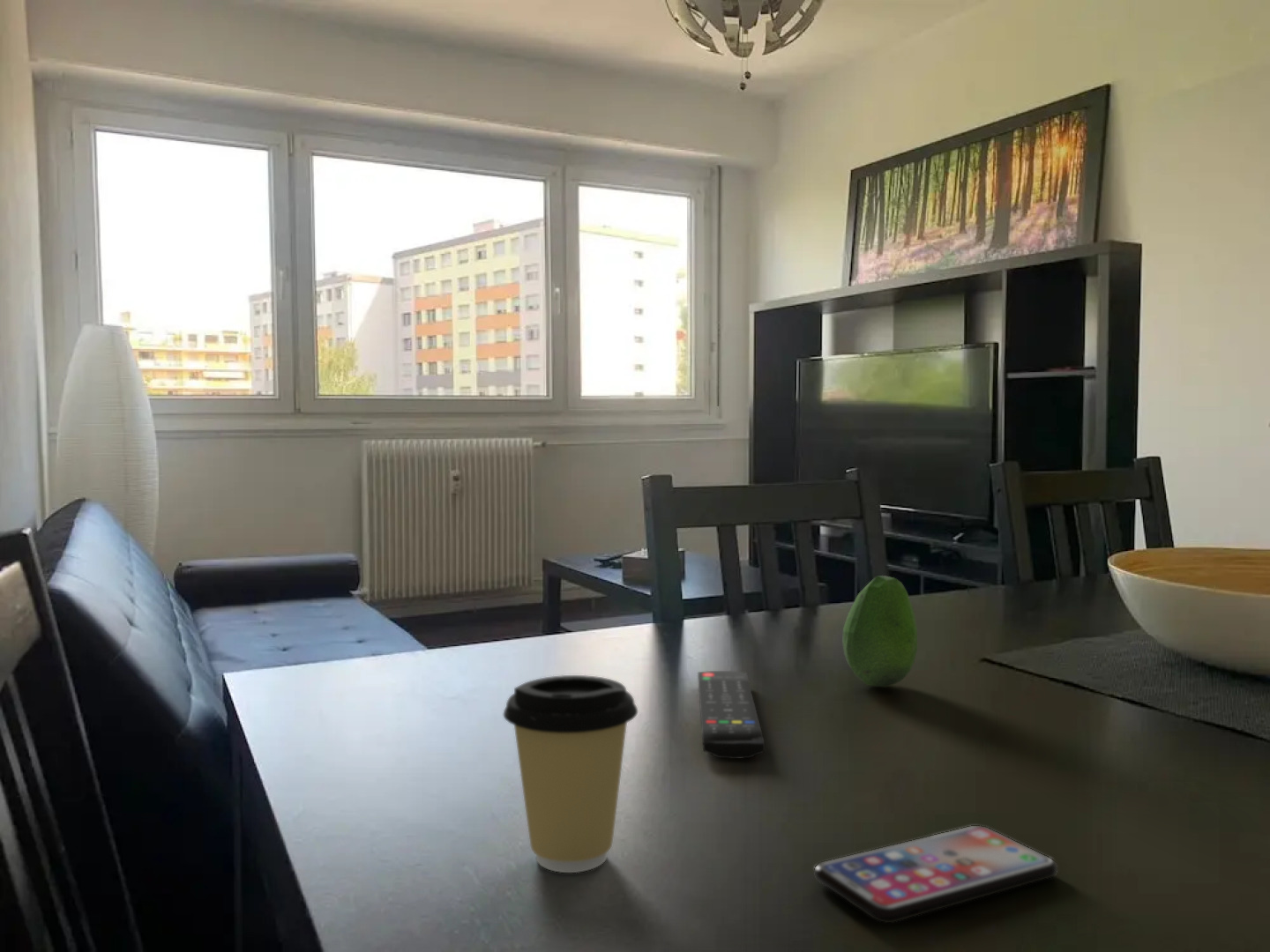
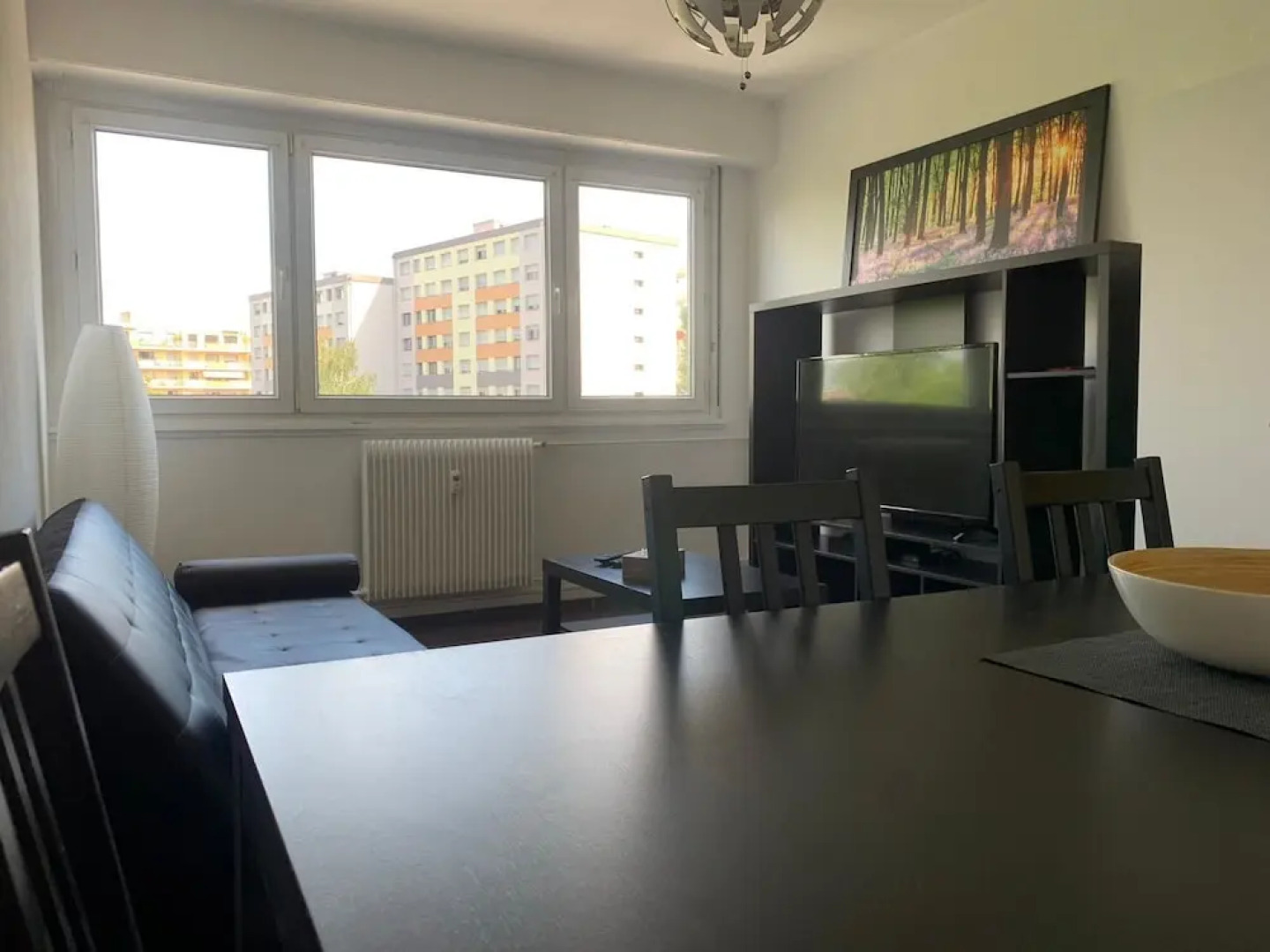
- smartphone [814,825,1058,924]
- coffee cup [503,674,639,874]
- remote control [697,670,766,760]
- fruit [841,575,918,688]
